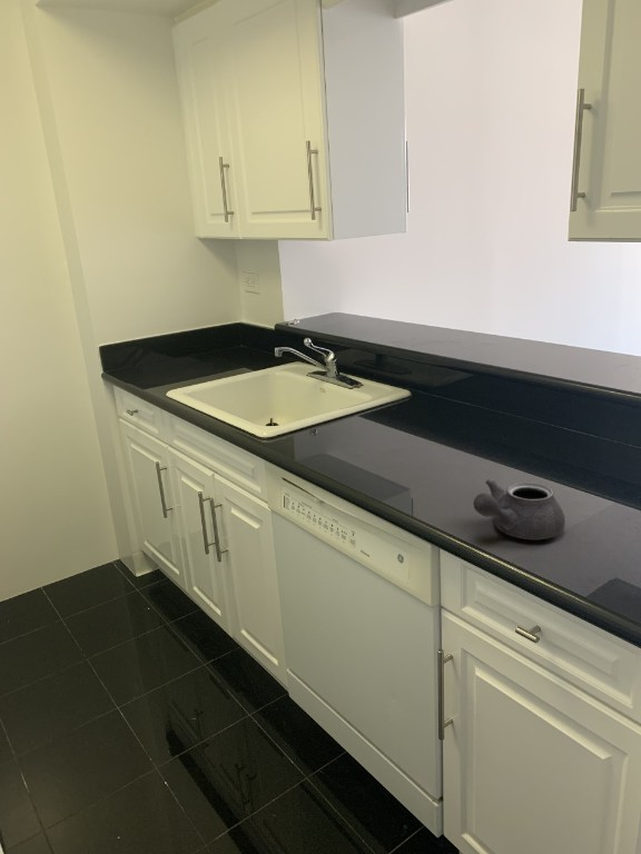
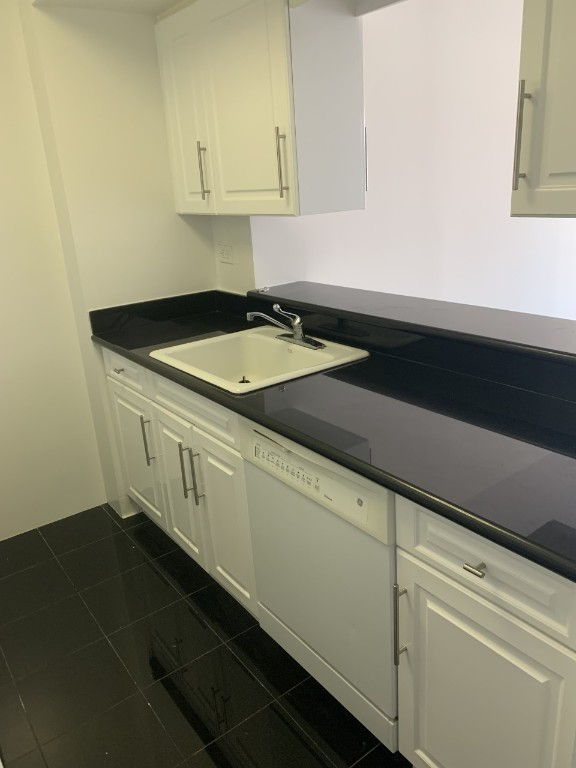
- teapot [472,477,566,540]
